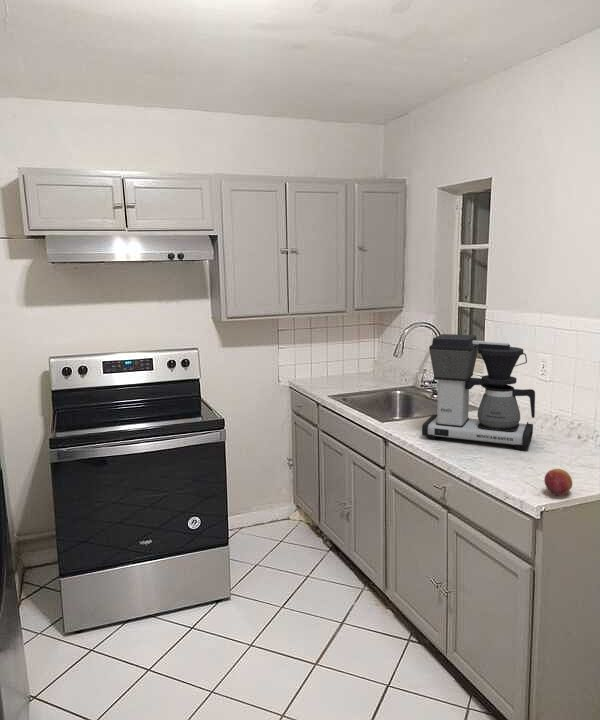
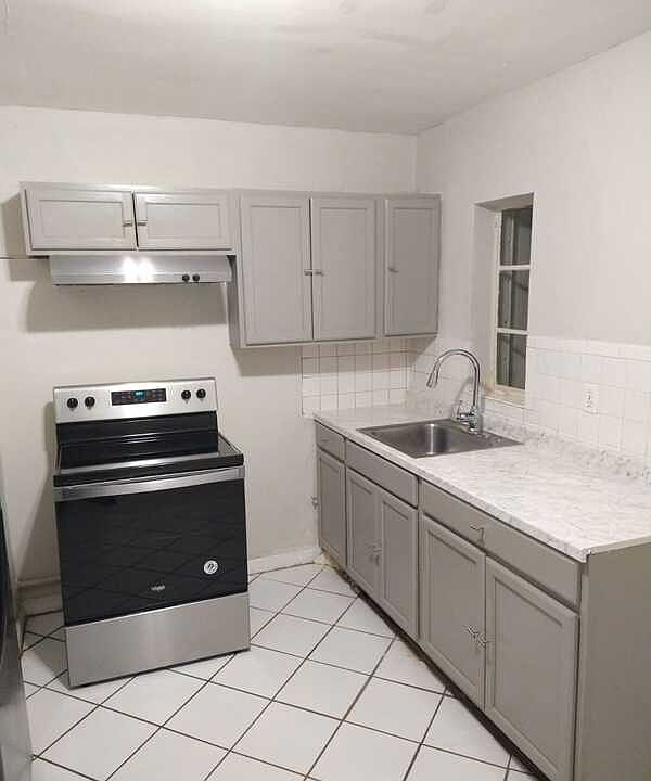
- coffee maker [421,333,536,451]
- fruit [543,468,574,497]
